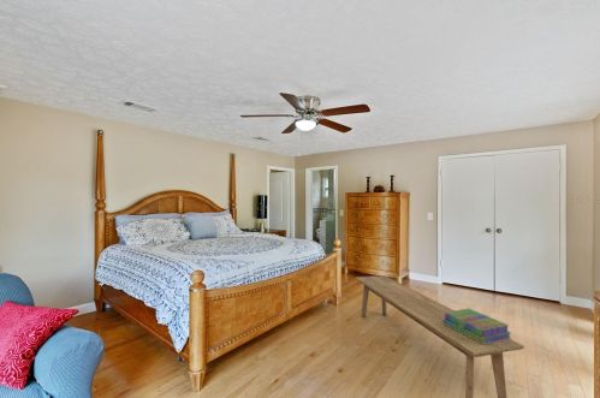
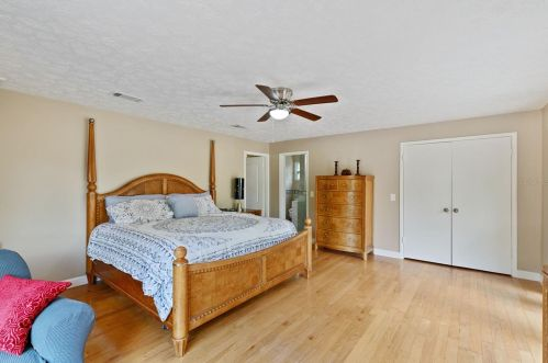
- stack of books [442,308,512,344]
- bench [355,274,525,398]
